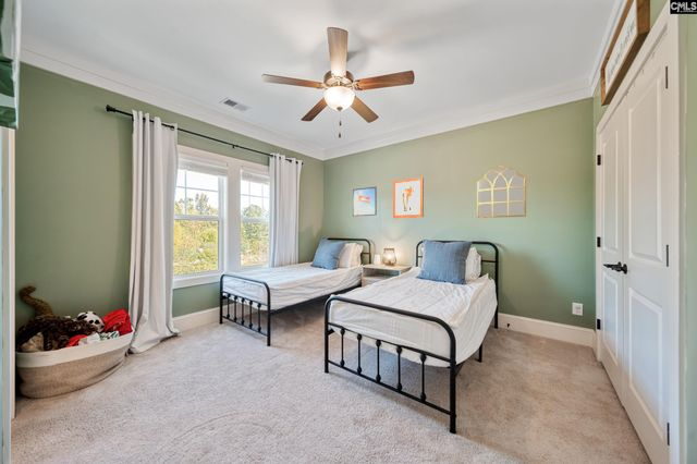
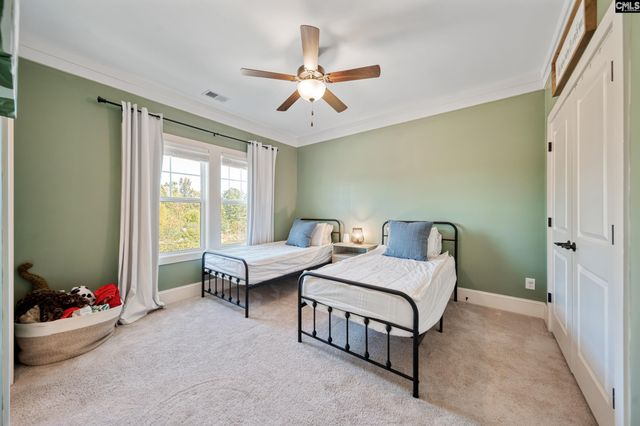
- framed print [352,186,378,217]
- wall art [392,176,425,219]
- mirror [476,163,527,219]
